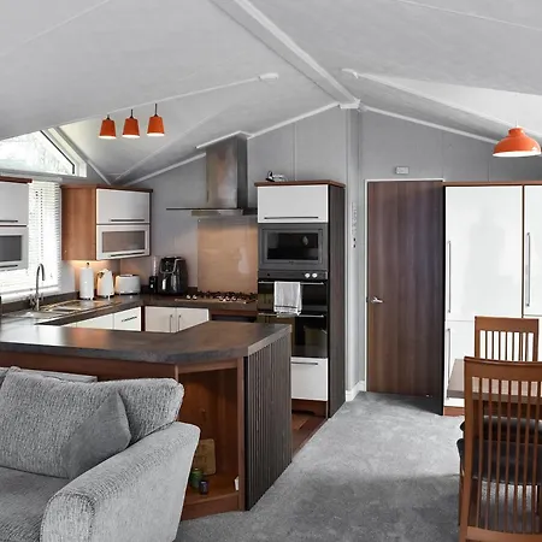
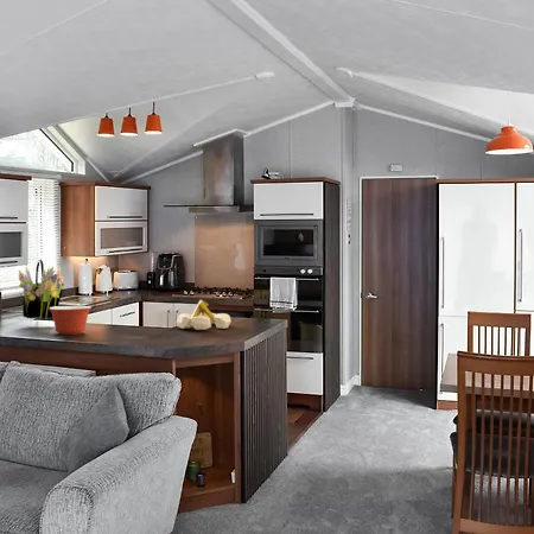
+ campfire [176,299,231,331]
+ mixing bowl [49,305,93,336]
+ flower bouquet [18,266,65,322]
